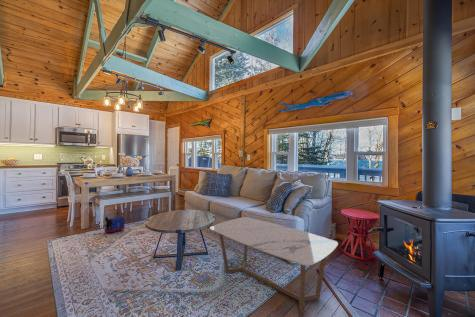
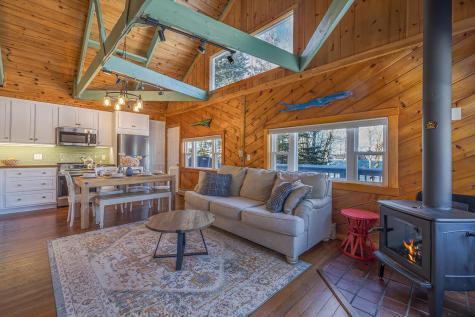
- toy train [103,216,125,234]
- coffee table [209,216,339,317]
